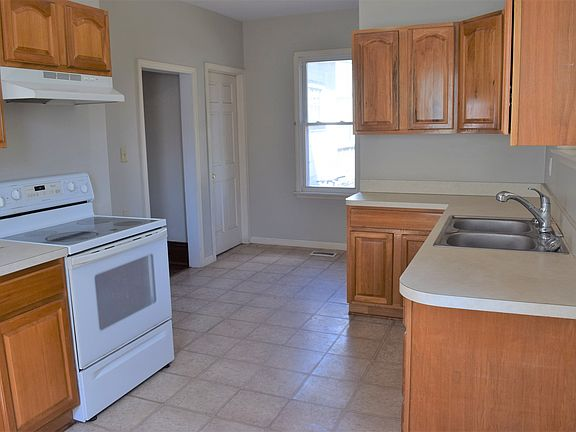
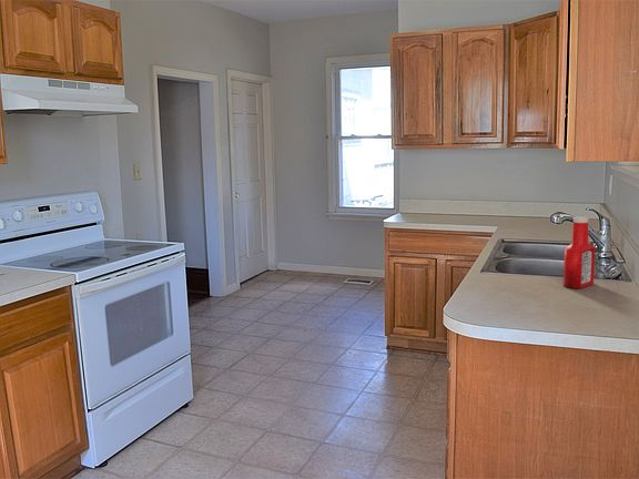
+ soap bottle [562,216,596,289]
